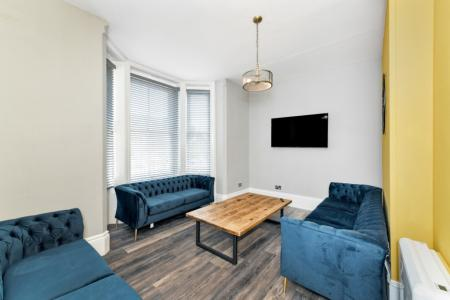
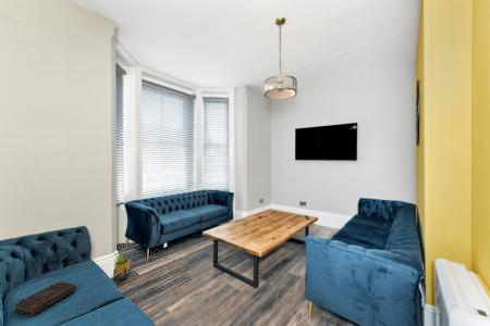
+ book [12,280,77,317]
+ potted plant [112,251,132,281]
